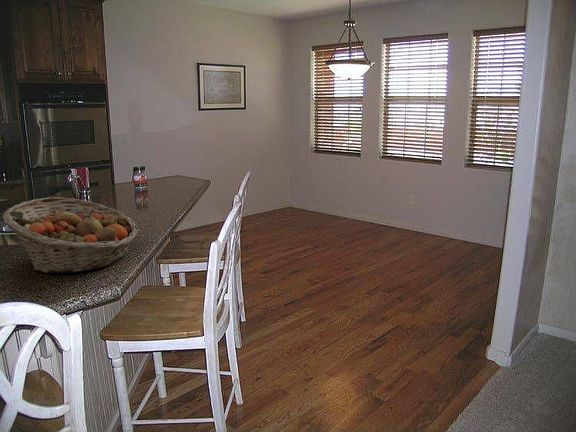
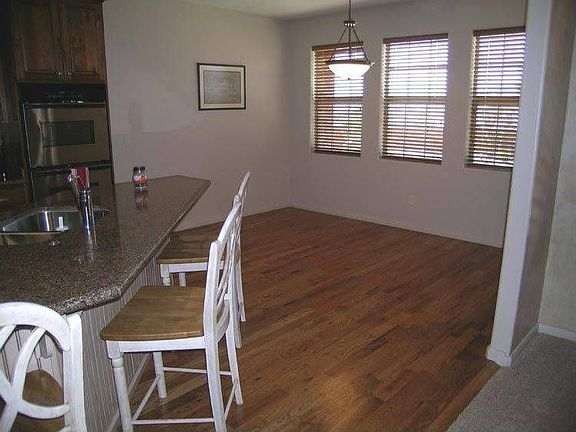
- fruit basket [2,196,139,274]
